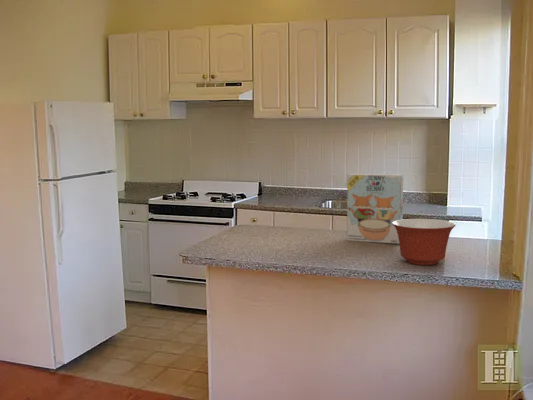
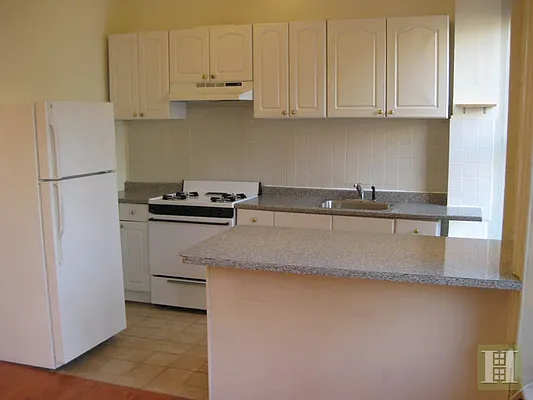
- cereal box [346,173,404,245]
- mixing bowl [392,218,457,266]
